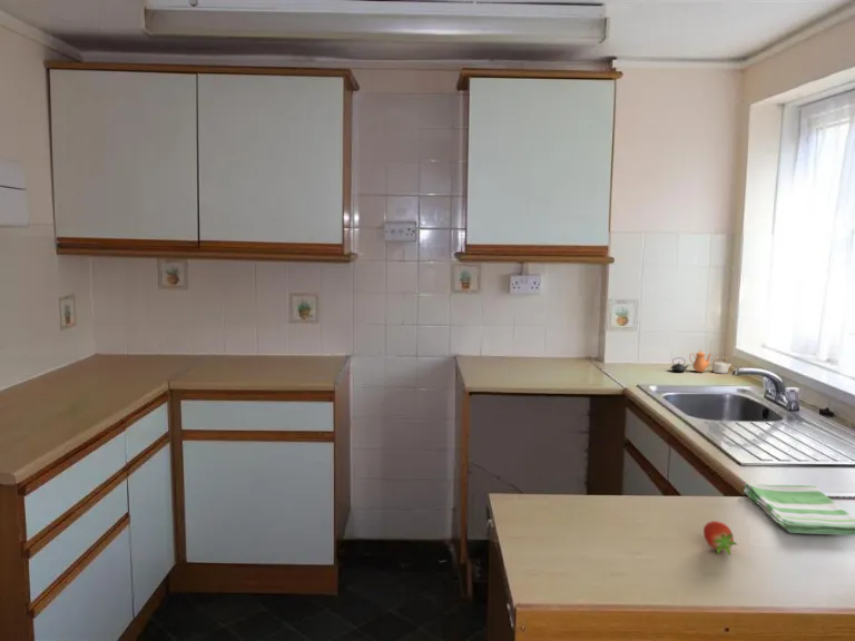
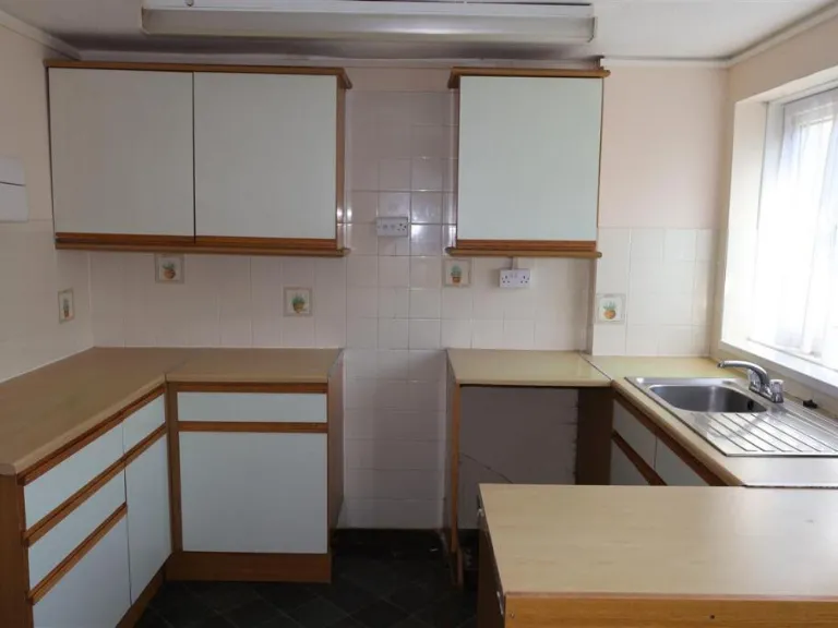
- dish towel [743,482,855,536]
- teapot [669,348,733,374]
- fruit [702,520,738,556]
